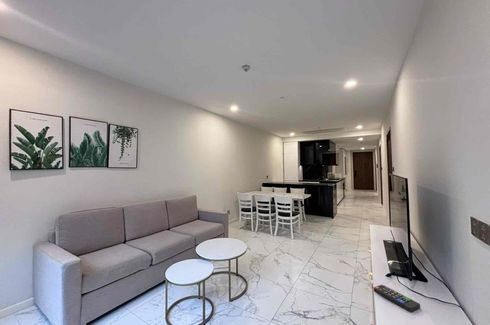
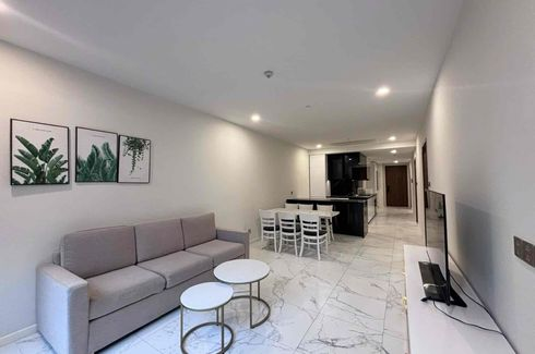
- remote control [373,284,421,313]
